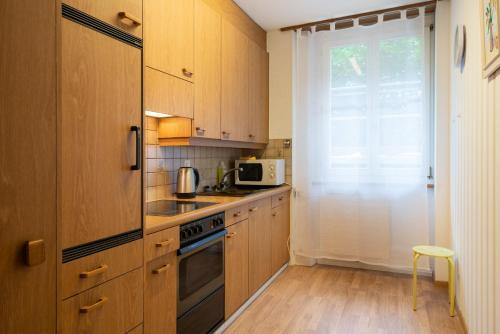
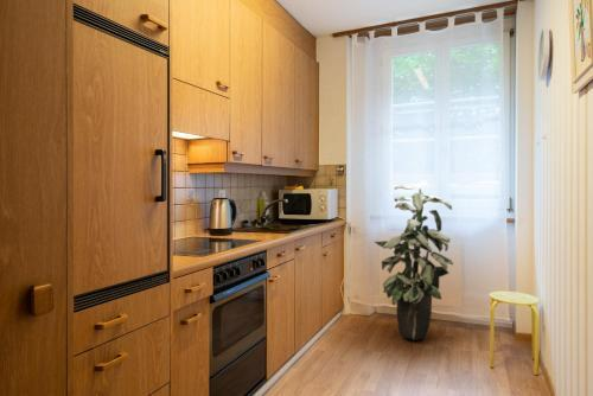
+ indoor plant [372,184,454,341]
